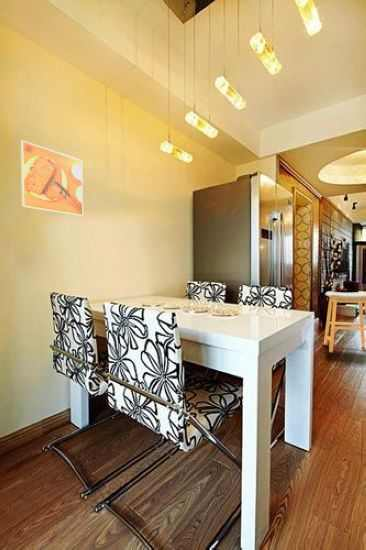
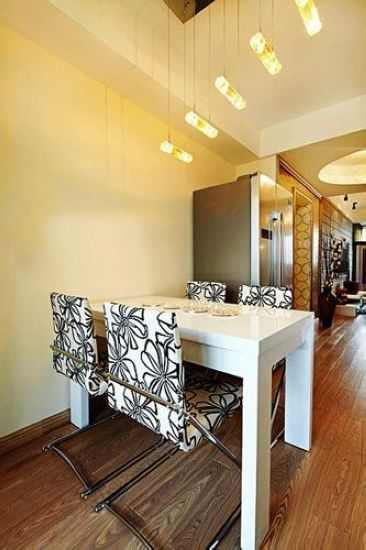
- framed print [19,140,84,217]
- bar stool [323,291,366,353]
